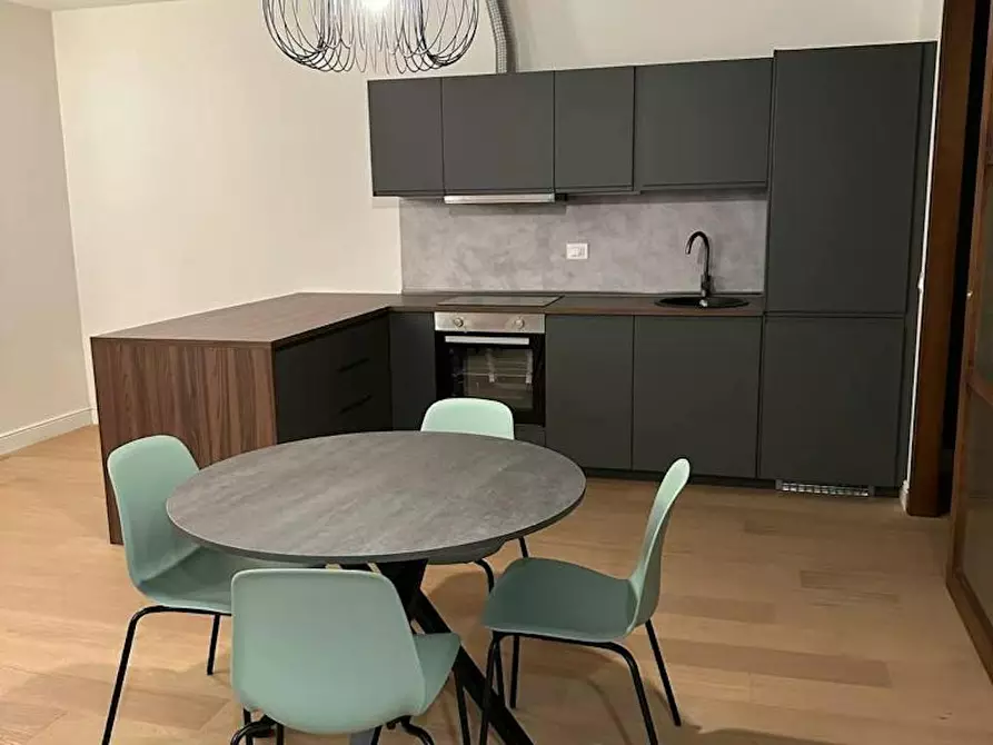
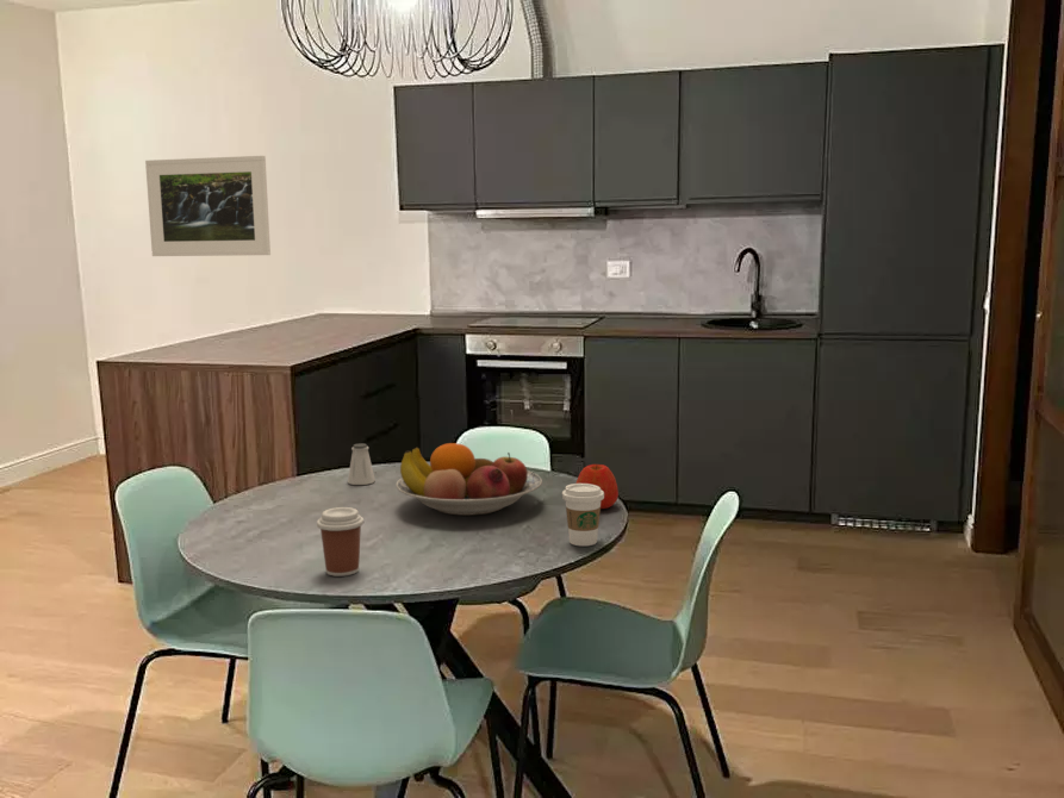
+ coffee cup [316,506,365,578]
+ apple [574,463,620,510]
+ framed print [144,155,272,257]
+ coffee cup [561,482,604,547]
+ saltshaker [347,443,377,486]
+ fruit bowl [396,442,543,517]
